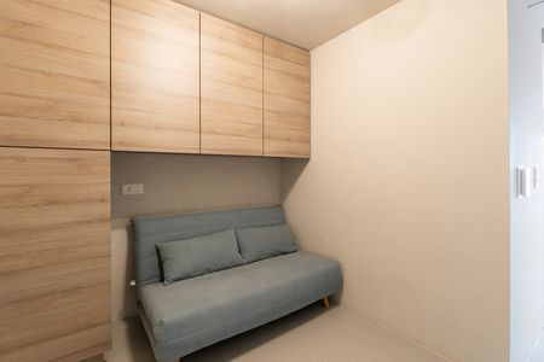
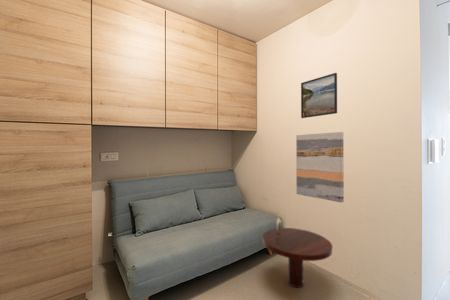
+ wall art [295,131,345,204]
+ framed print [300,72,338,119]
+ coffee table [262,212,333,289]
